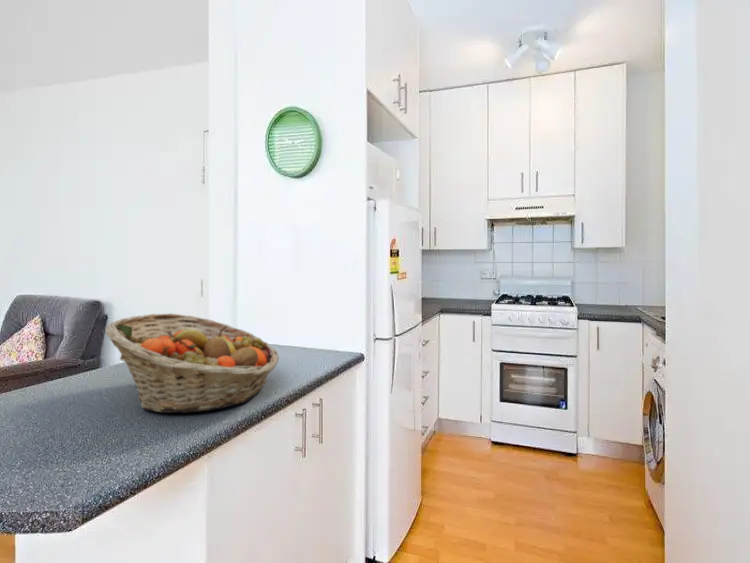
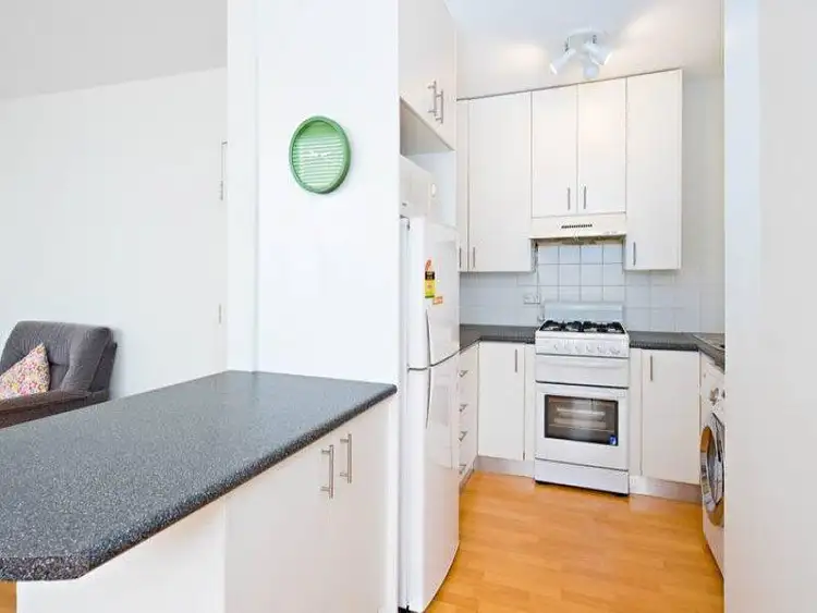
- fruit basket [104,313,280,414]
